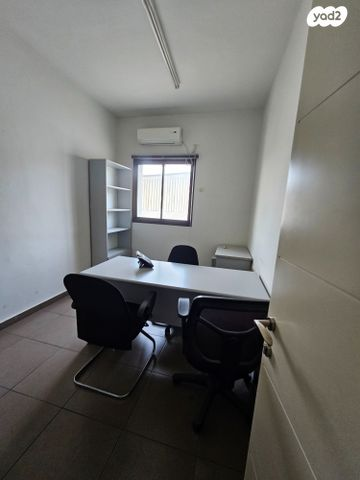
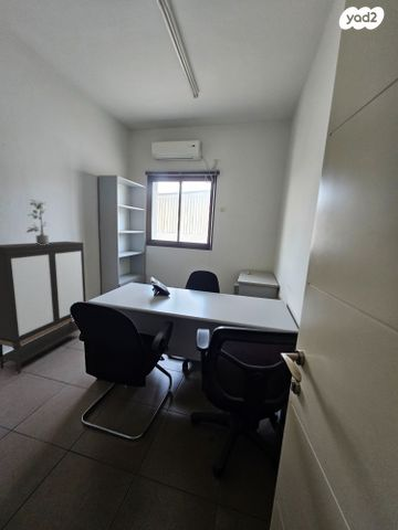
+ storage cabinet [0,241,87,375]
+ potted plant [25,198,51,245]
